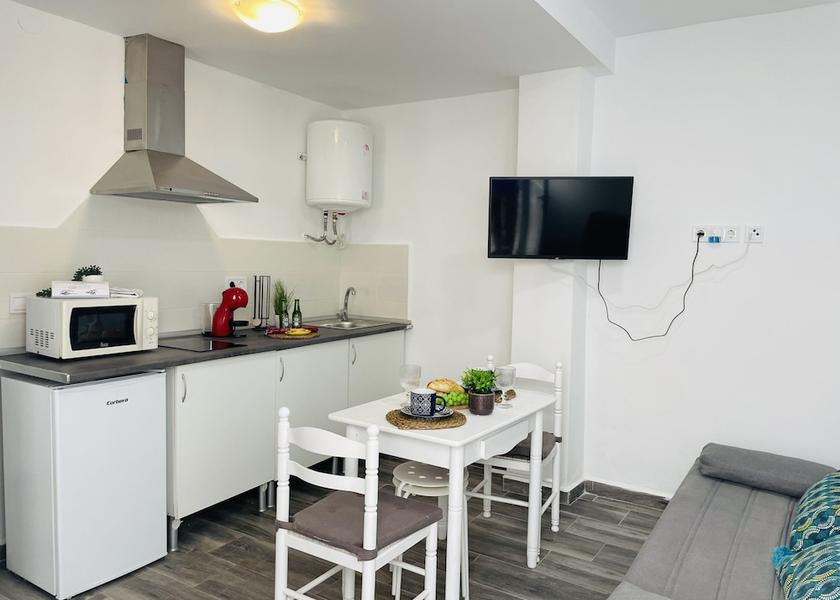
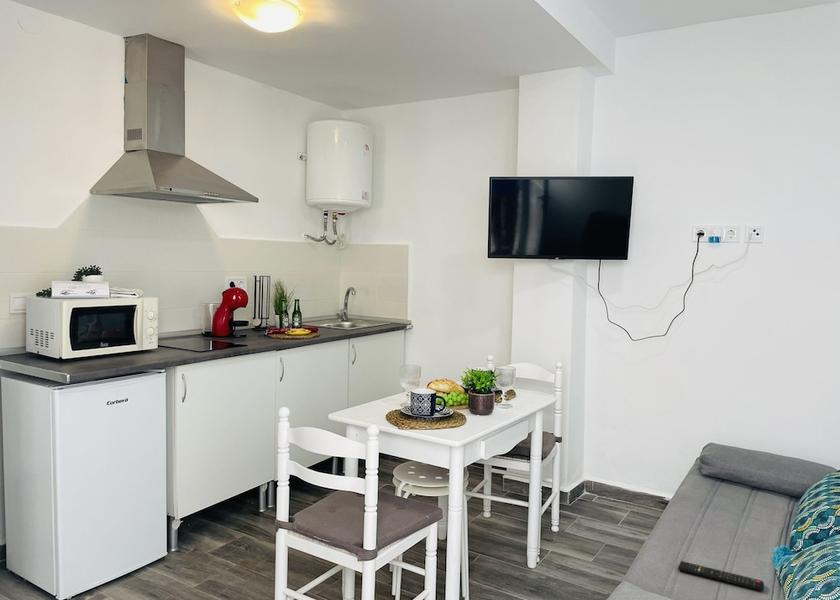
+ remote control [677,560,765,592]
